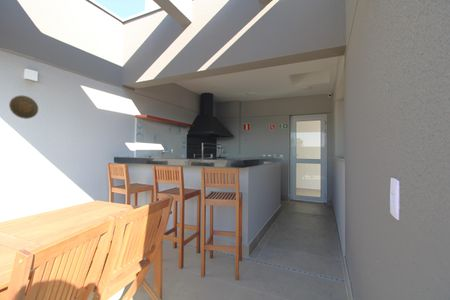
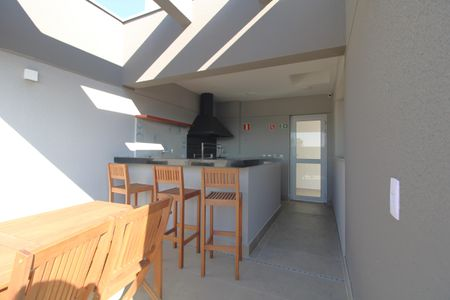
- decorative plate [8,94,39,120]
